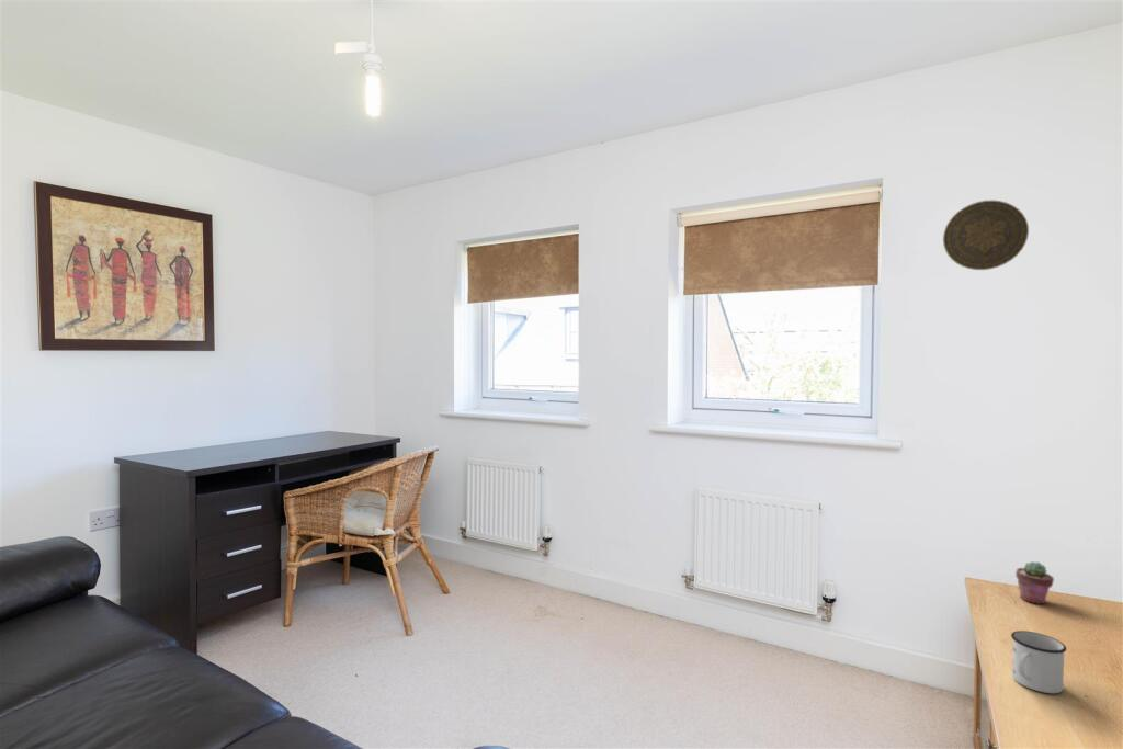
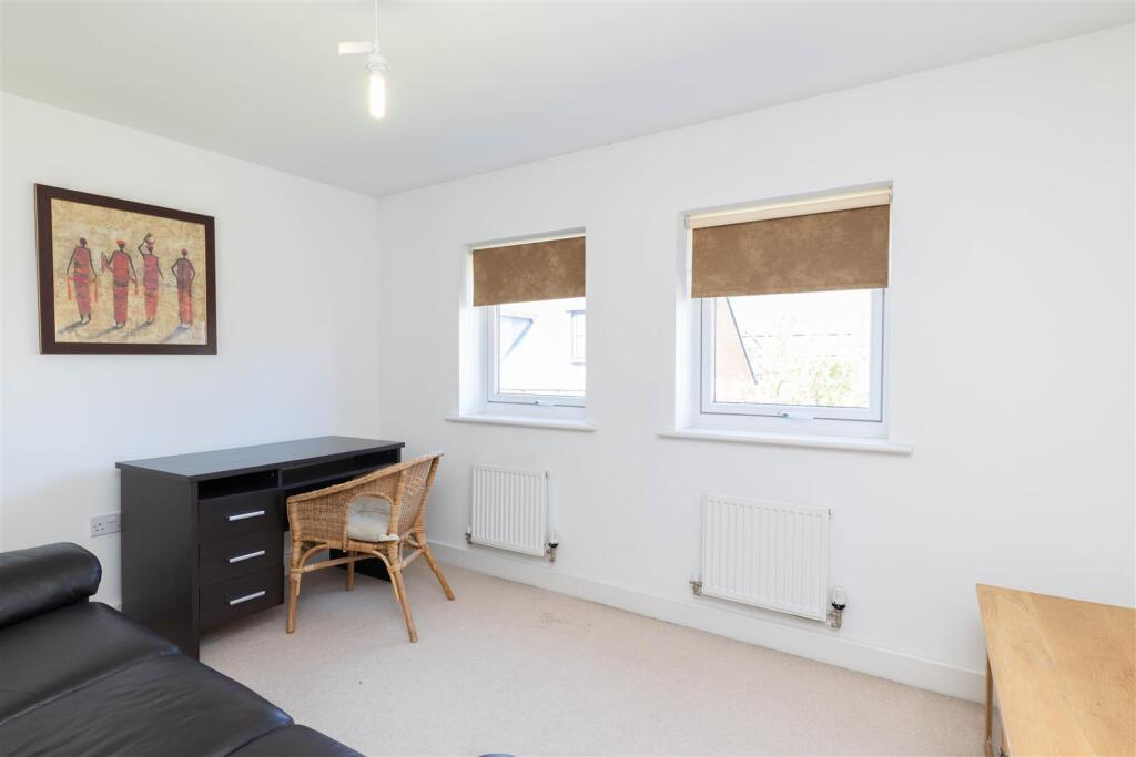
- mug [1010,629,1068,694]
- decorative plate [942,200,1030,271]
- potted succulent [1014,560,1055,605]
